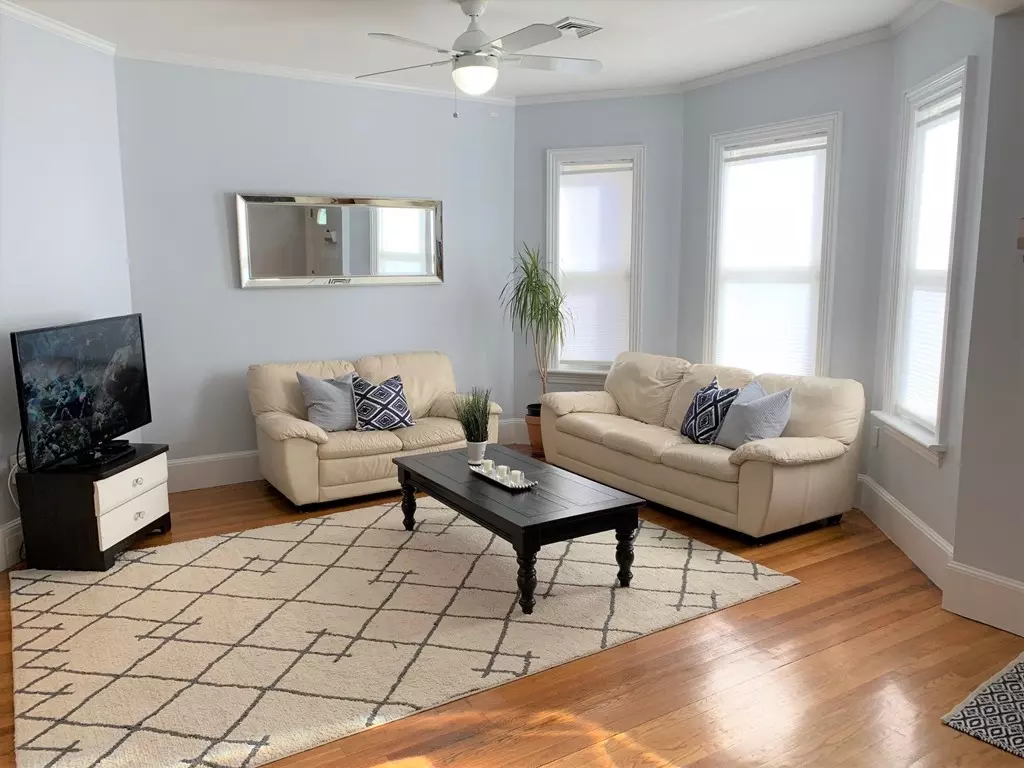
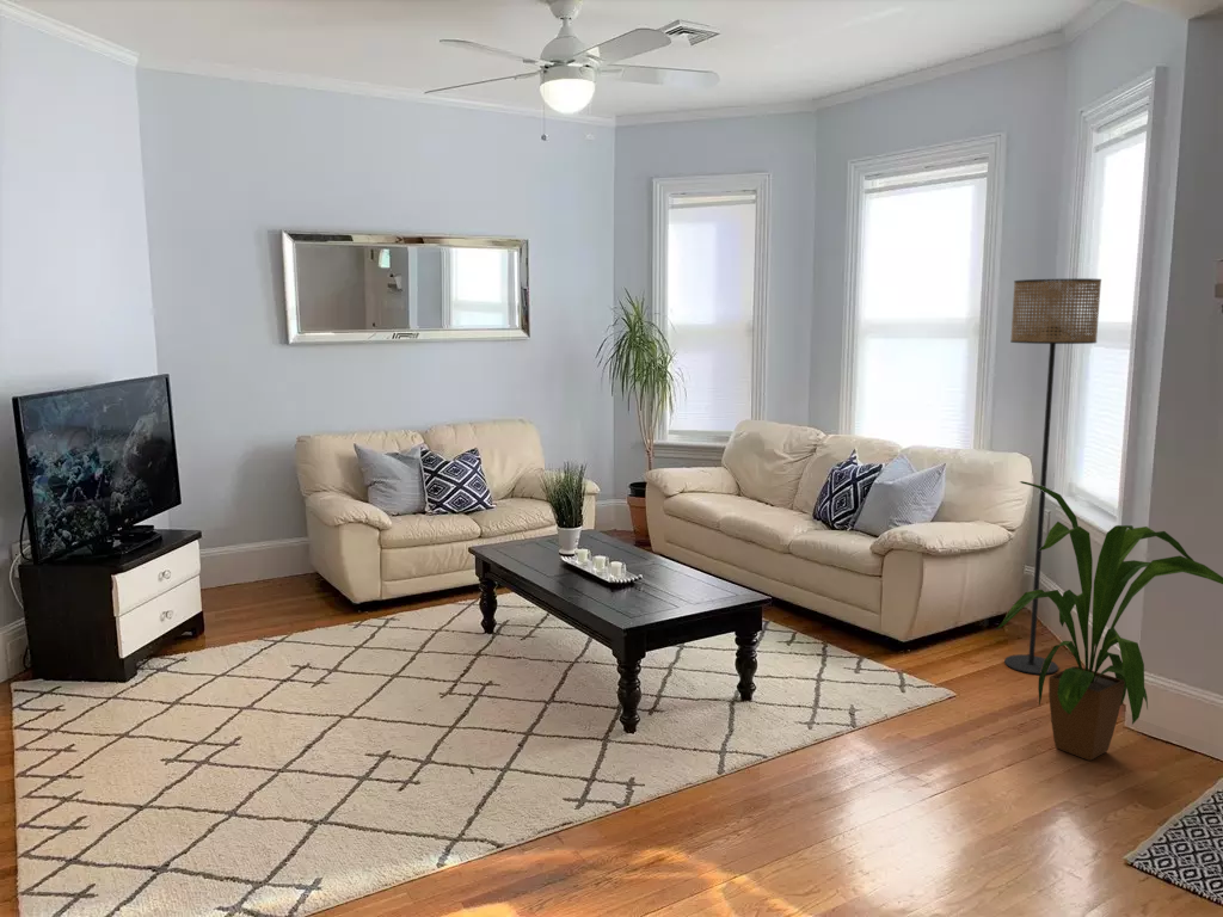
+ house plant [995,480,1223,762]
+ floor lamp [1003,277,1102,676]
